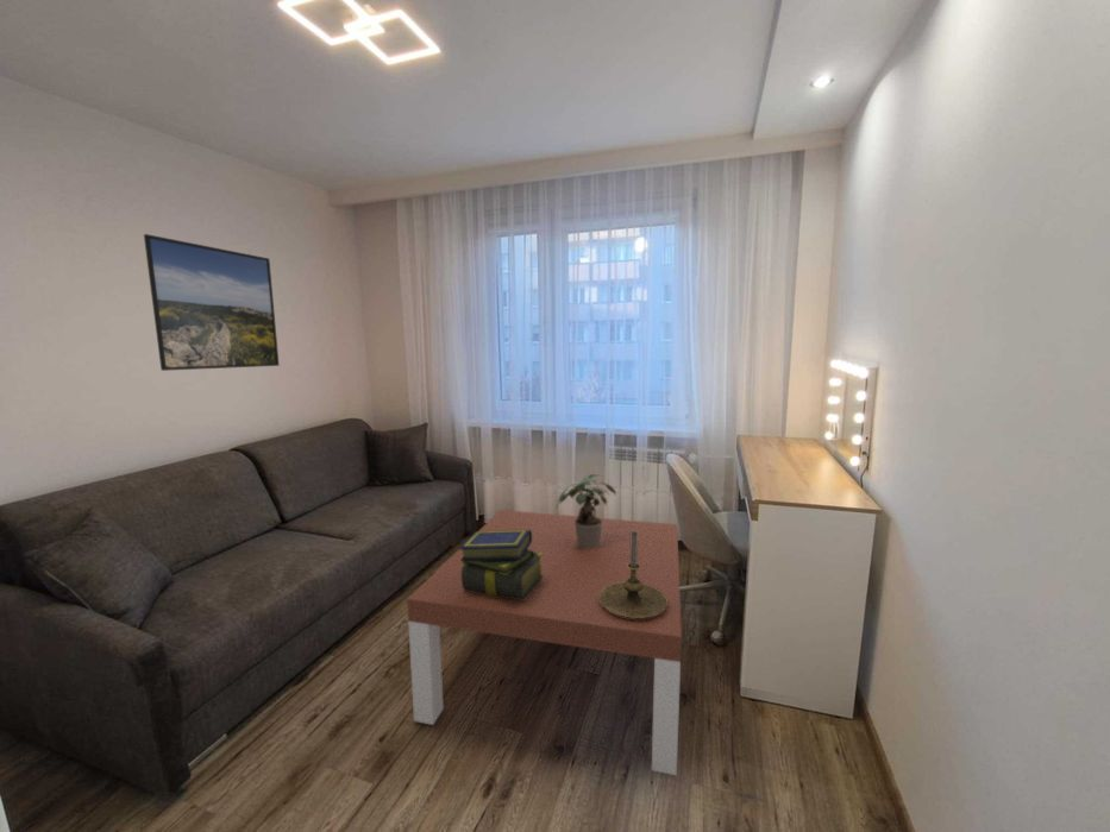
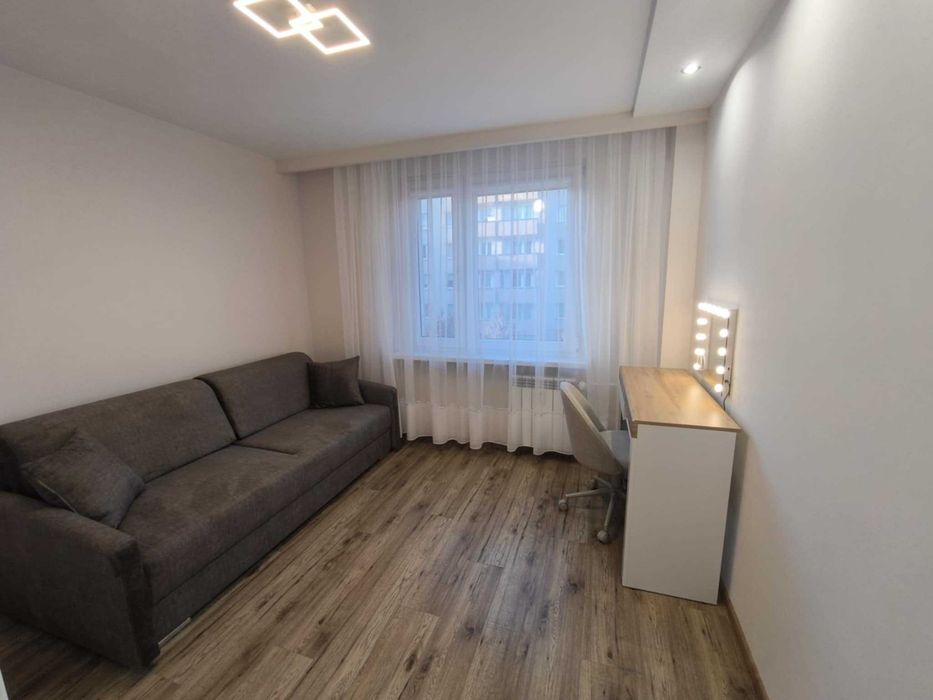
- potted plant [556,473,617,548]
- stack of books [458,530,545,599]
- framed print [143,233,281,372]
- coffee table [406,509,683,776]
- candle holder [600,530,667,619]
